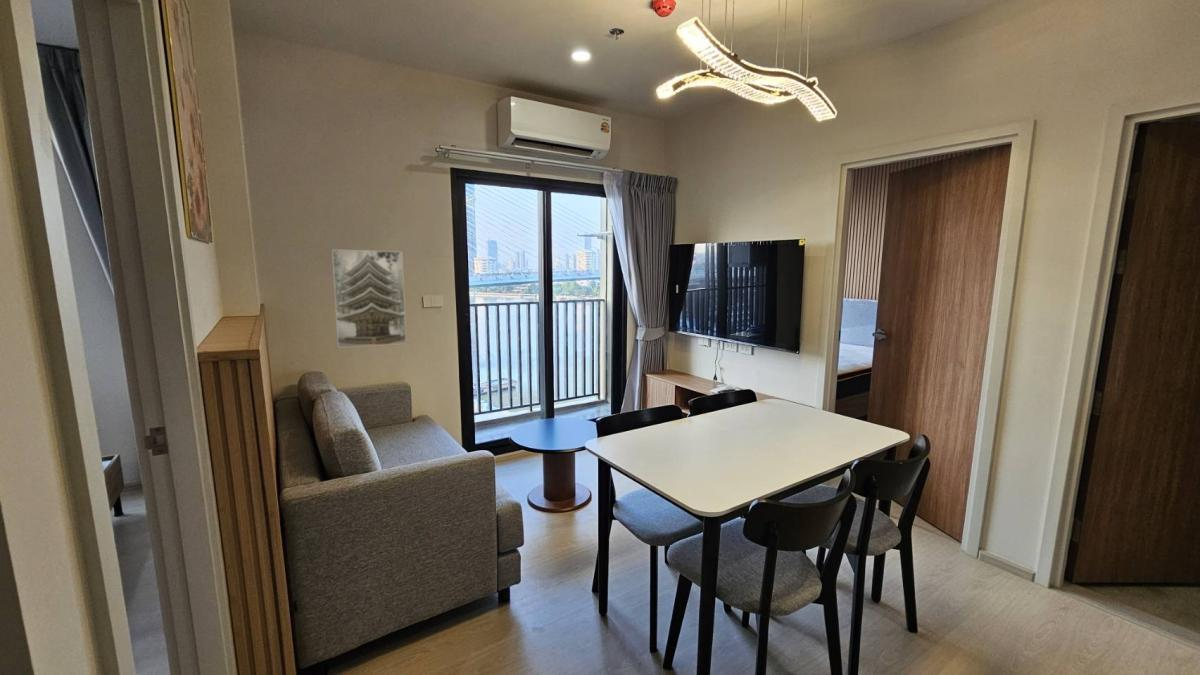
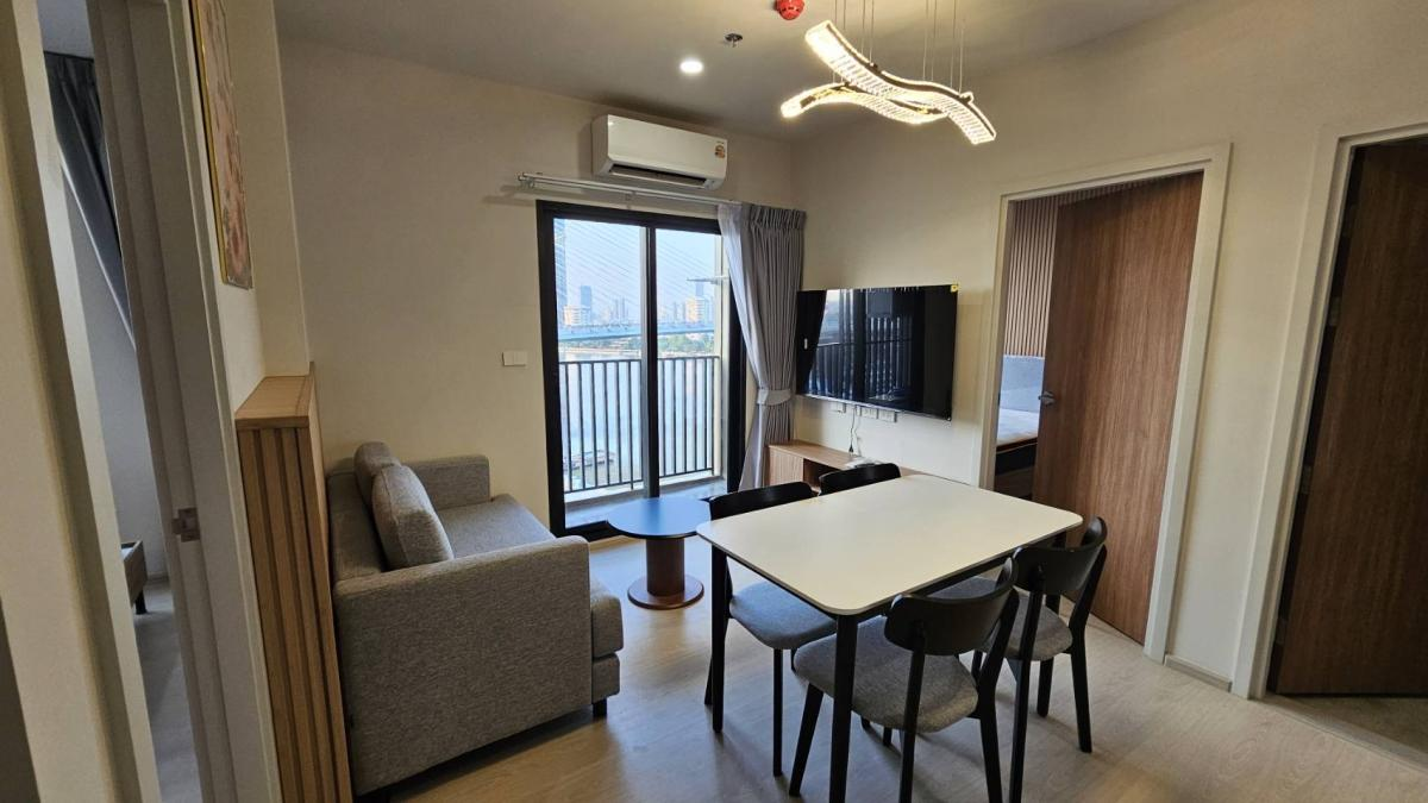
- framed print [331,248,407,349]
